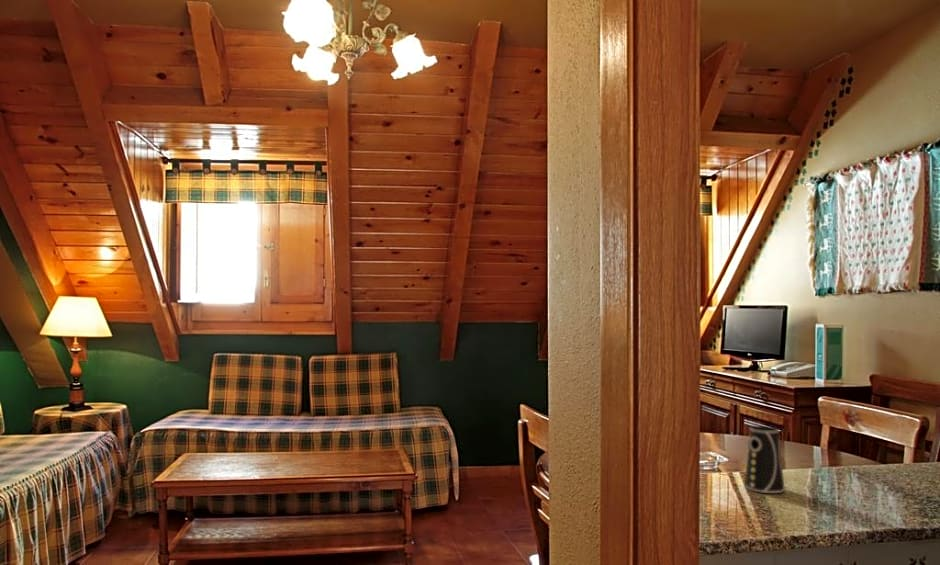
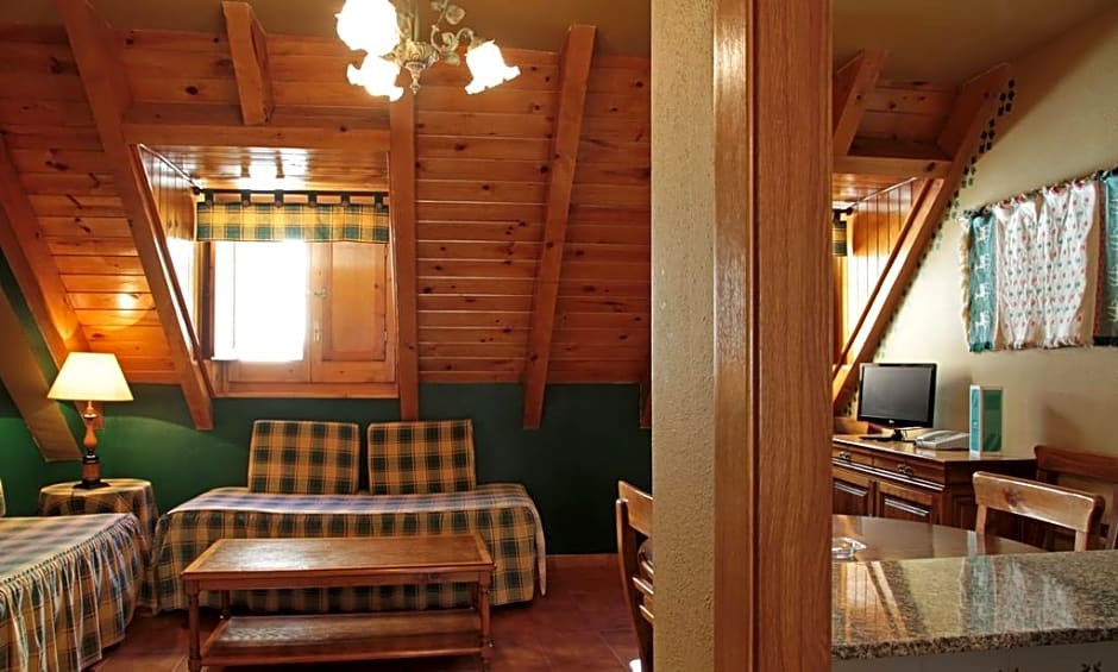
- cup [744,425,786,494]
